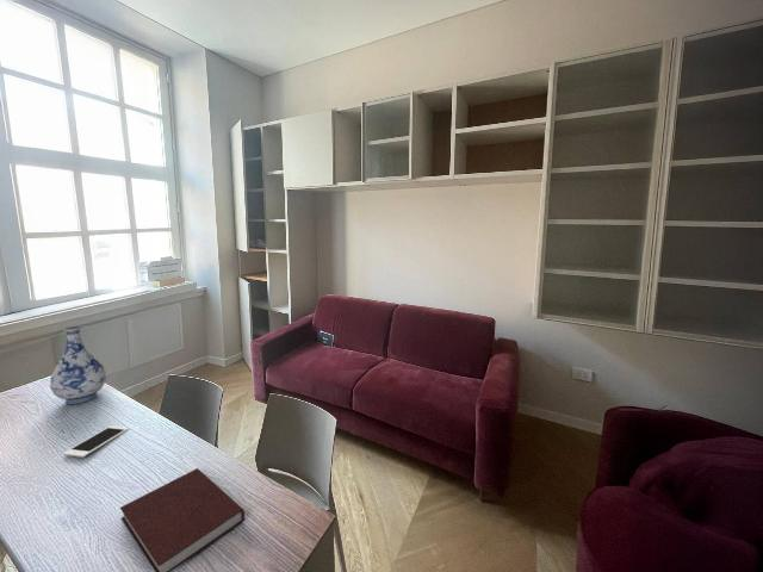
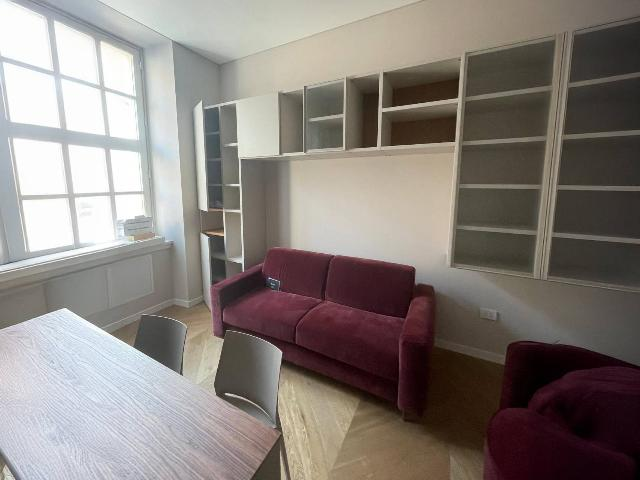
- cell phone [62,425,130,459]
- vase [49,325,107,405]
- notebook [119,467,246,572]
